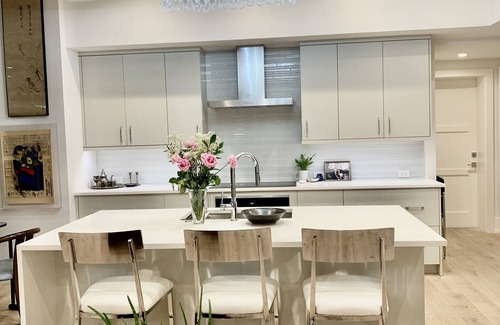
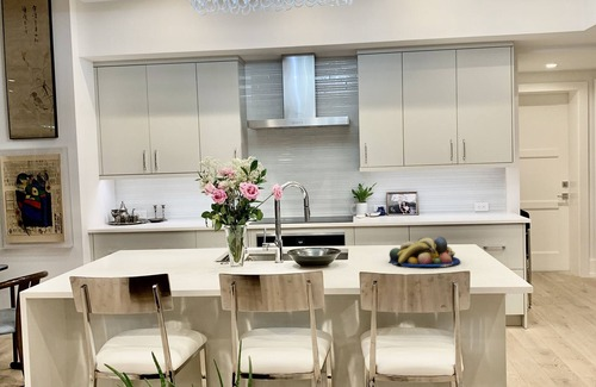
+ fruit bowl [389,236,461,268]
